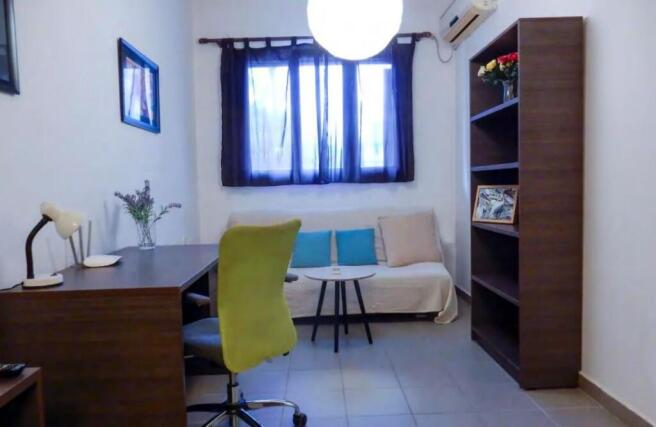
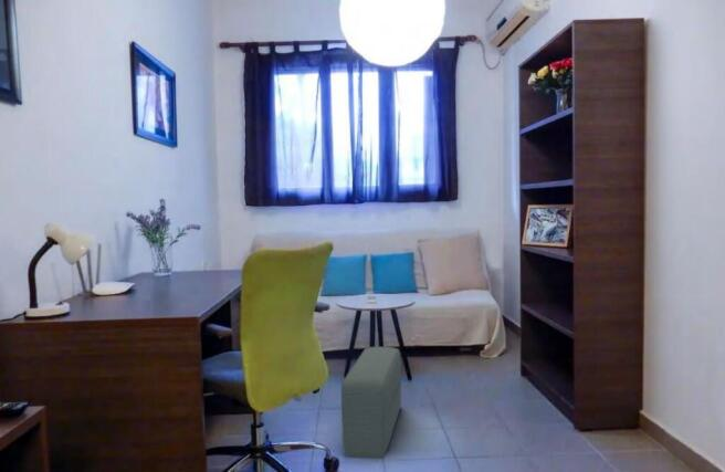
+ pouf [340,346,402,460]
